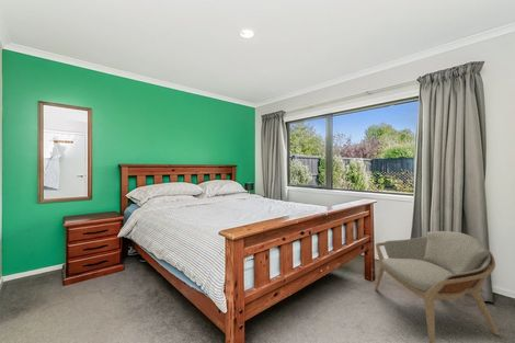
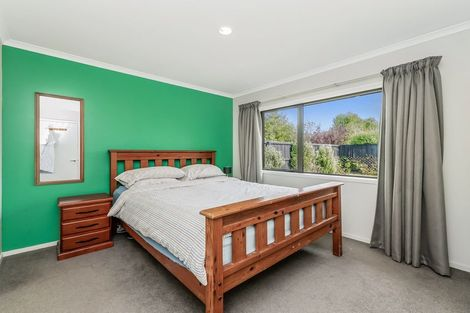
- armchair [374,230,501,343]
